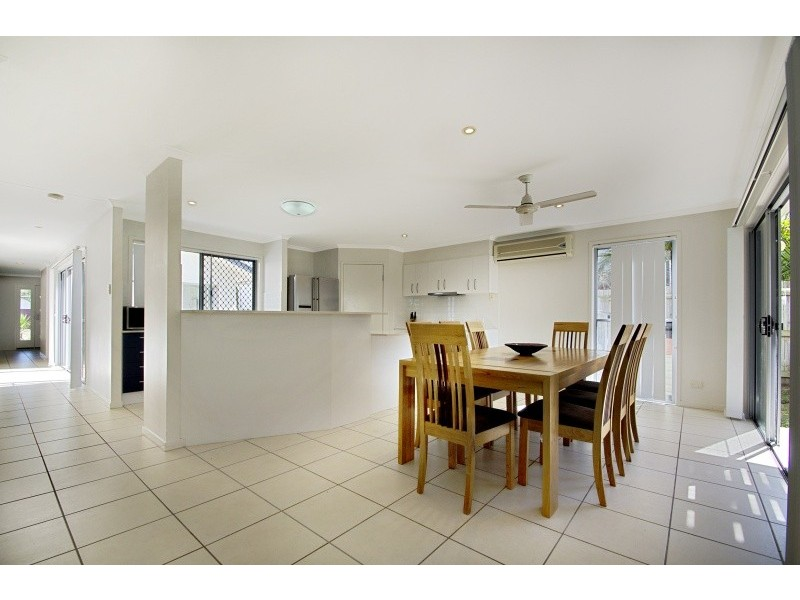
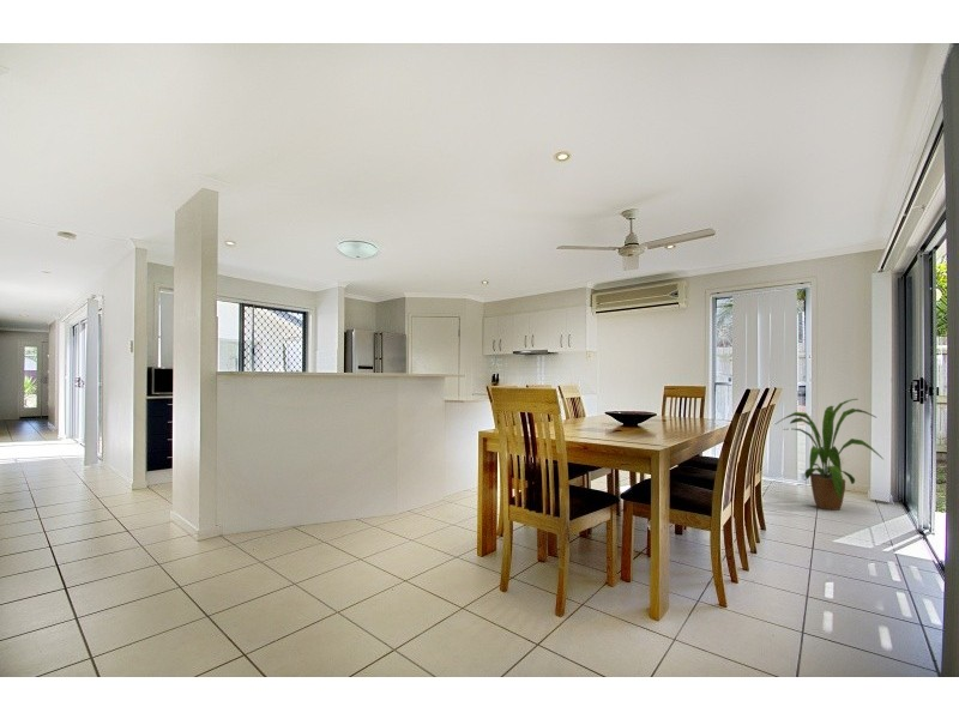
+ house plant [774,398,885,512]
